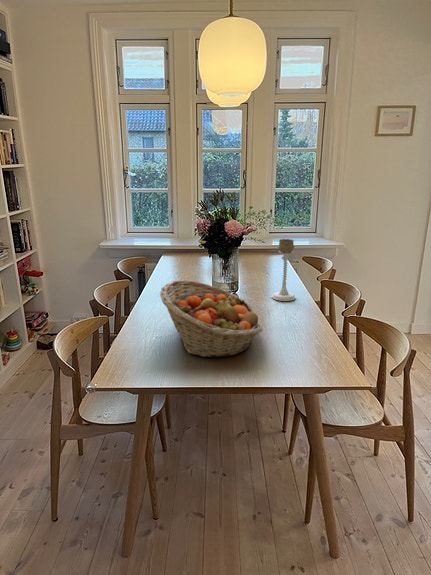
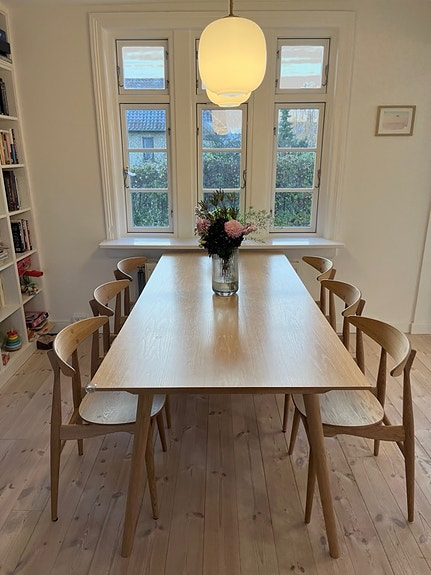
- fruit basket [159,279,263,359]
- candle holder [271,238,296,302]
